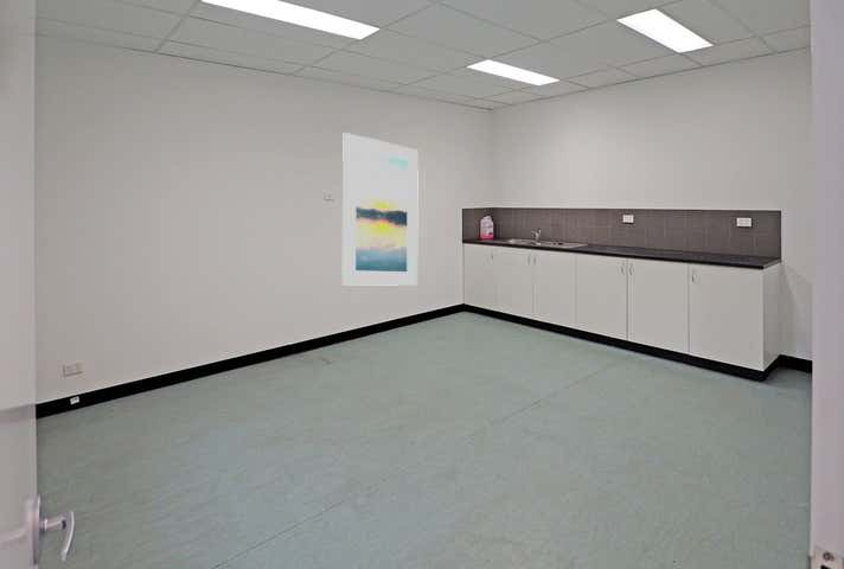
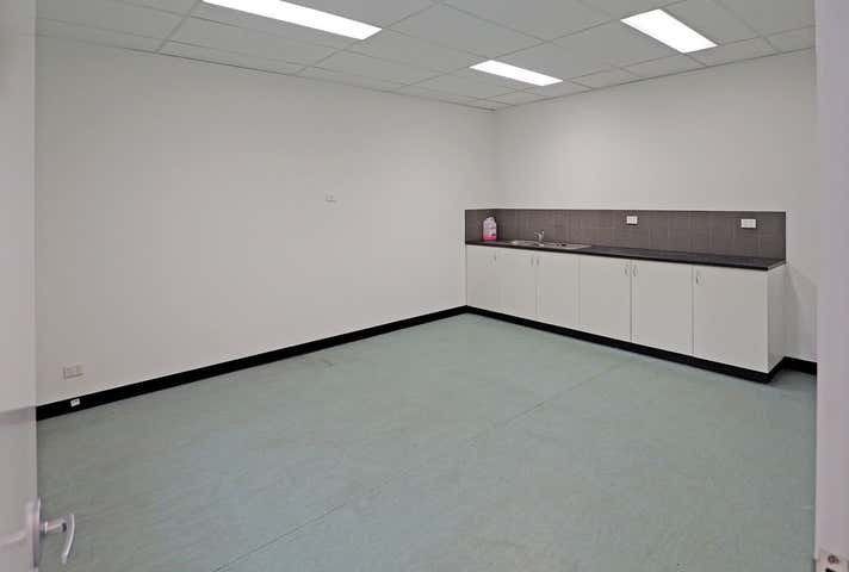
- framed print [341,132,420,287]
